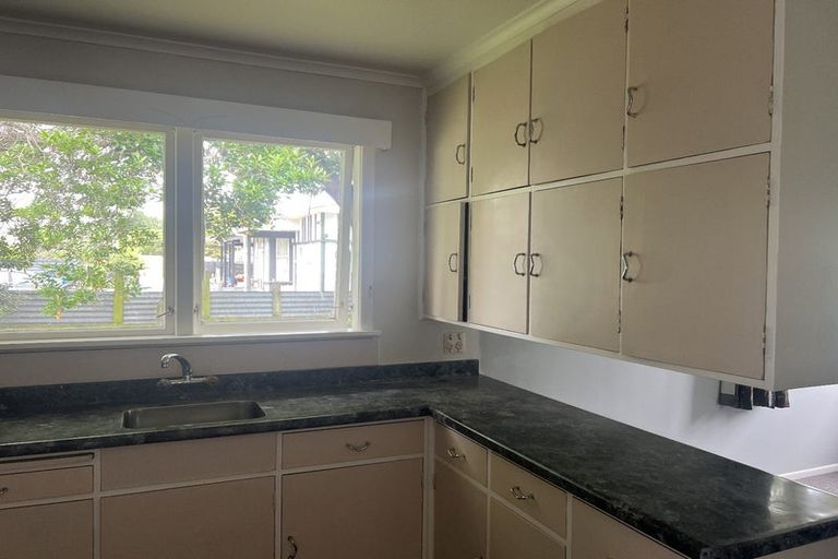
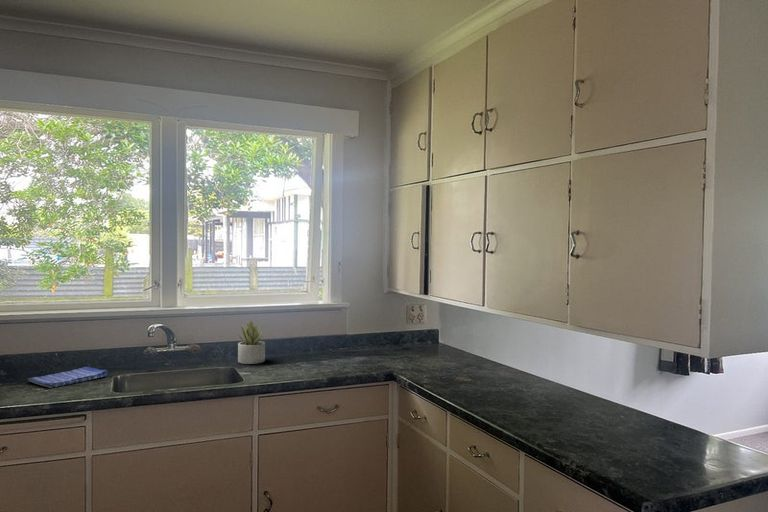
+ dish towel [27,366,109,389]
+ succulent plant [237,318,266,365]
